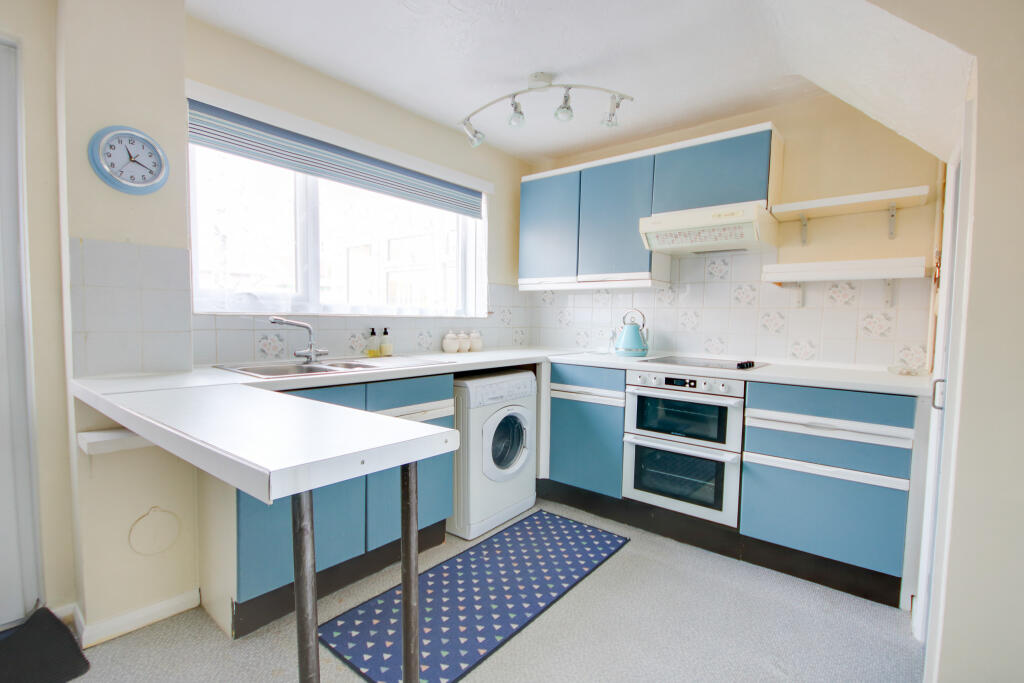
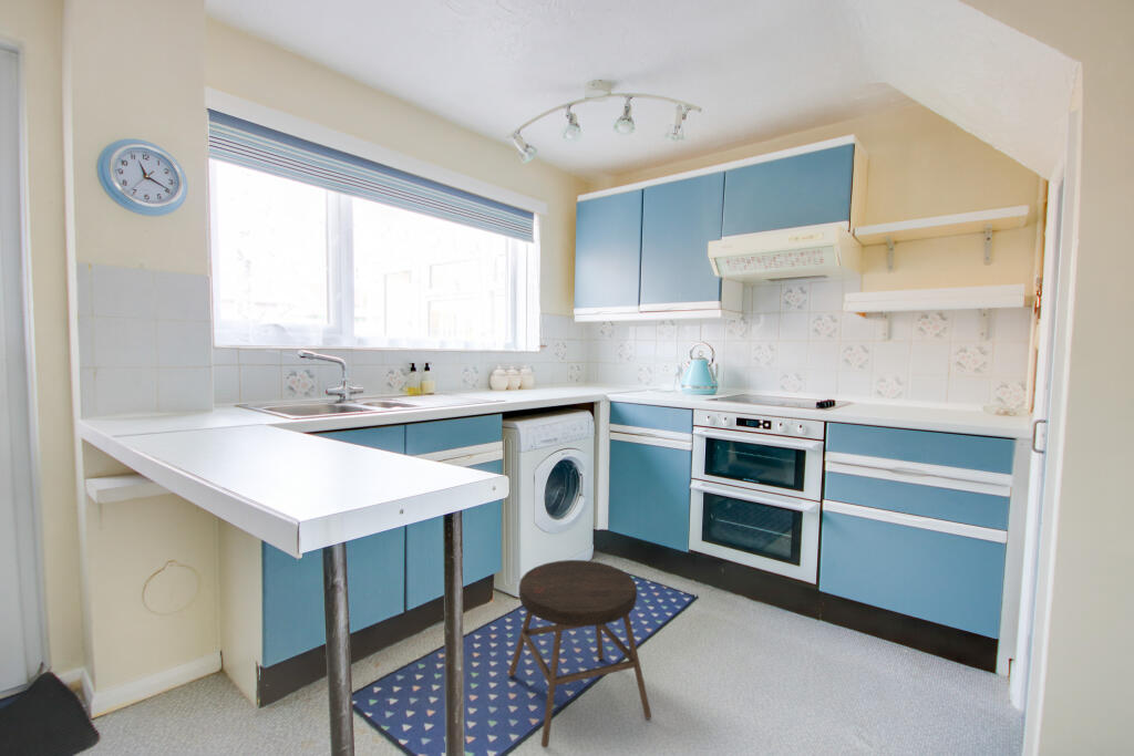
+ stool [507,559,652,748]
